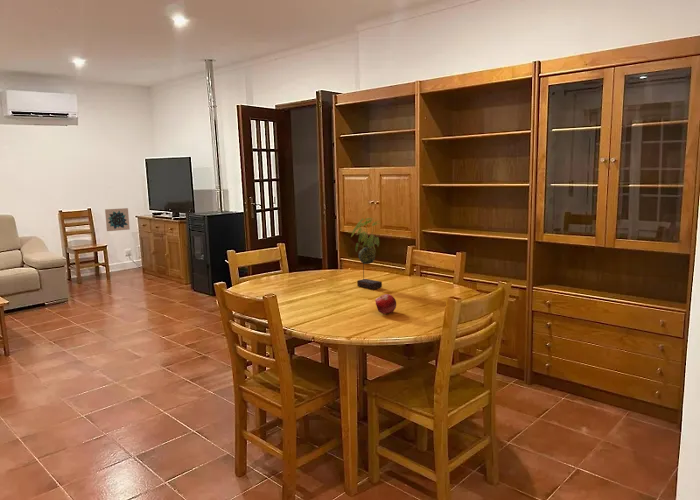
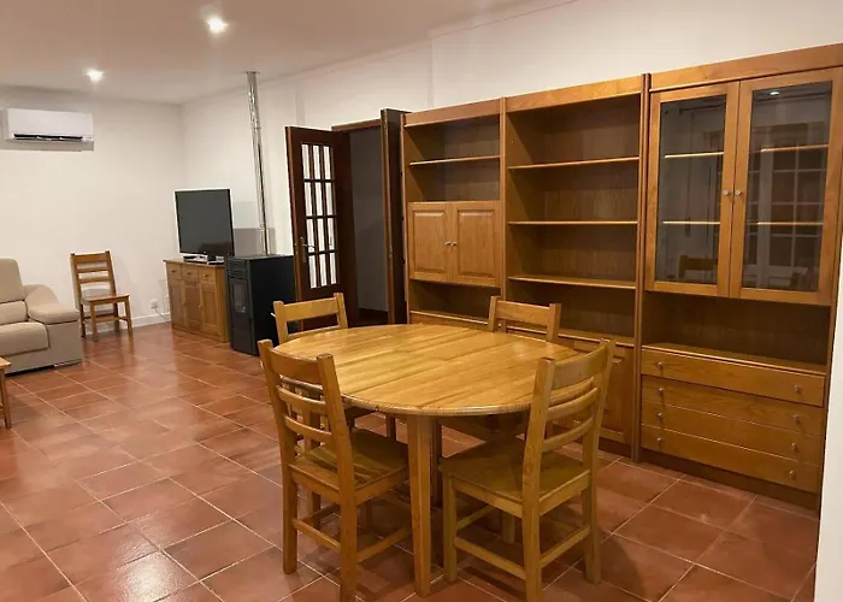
- fruit [374,293,397,315]
- wall art [104,207,131,232]
- plant [350,217,383,290]
